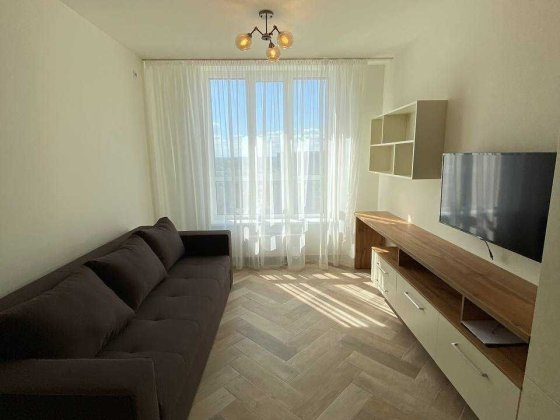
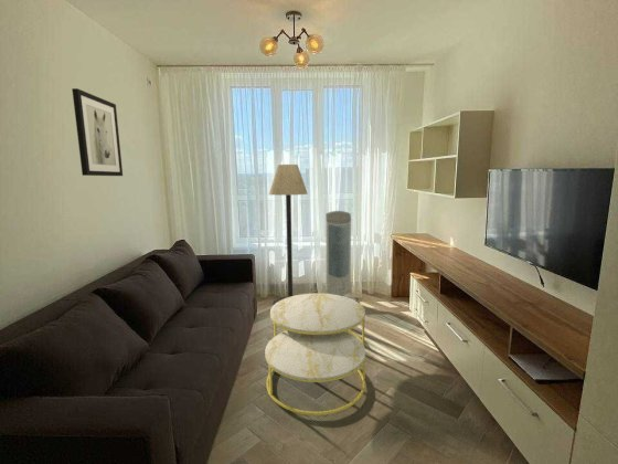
+ coffee table [264,293,366,416]
+ floor lamp [268,164,309,306]
+ wall art [72,87,124,177]
+ air purifier [324,210,358,302]
